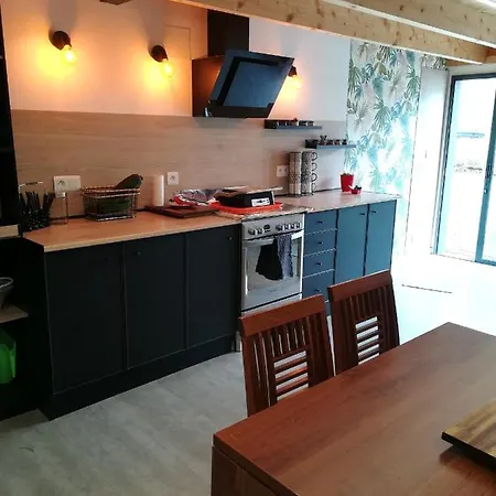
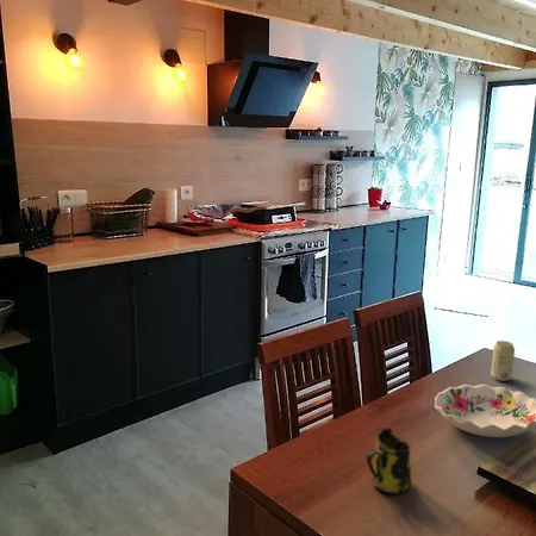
+ decorative bowl [434,384,536,438]
+ mug [366,426,412,496]
+ beverage can [490,339,516,382]
